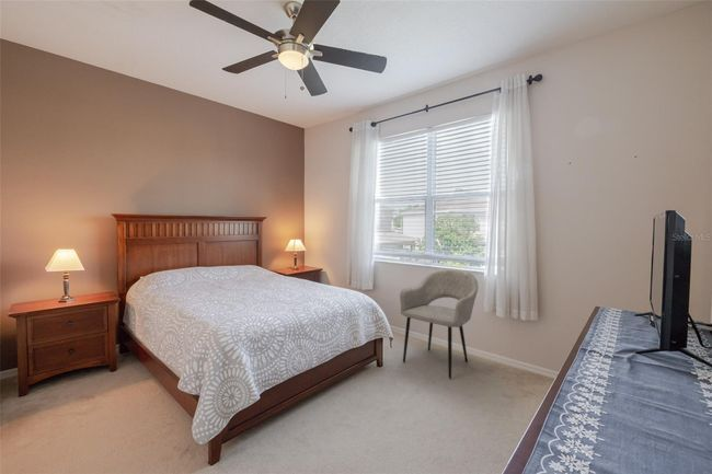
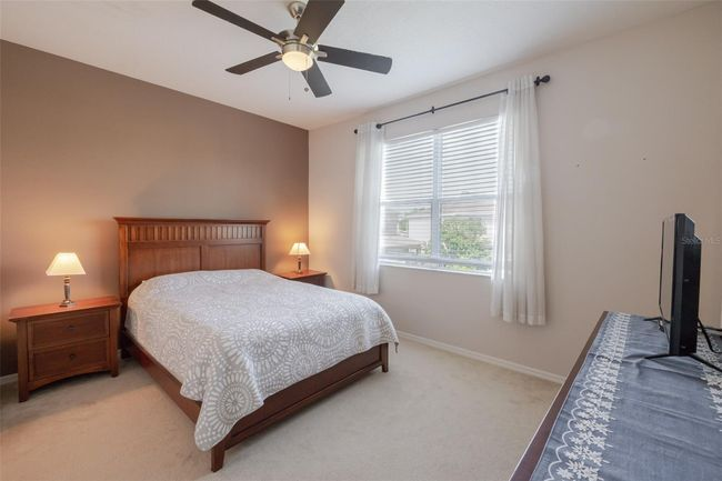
- armchair [399,268,479,380]
